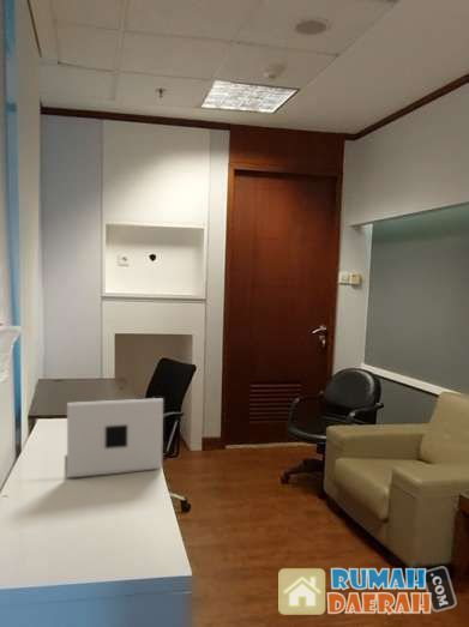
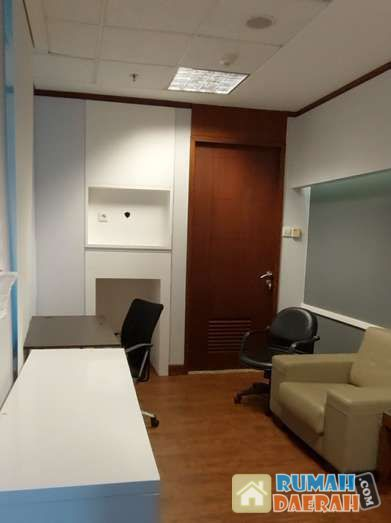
- laptop [66,397,164,480]
